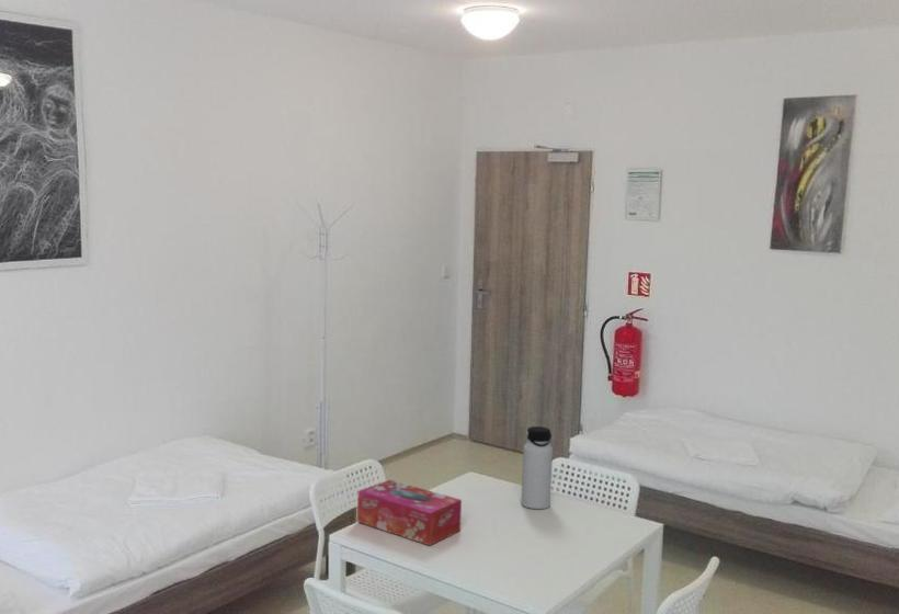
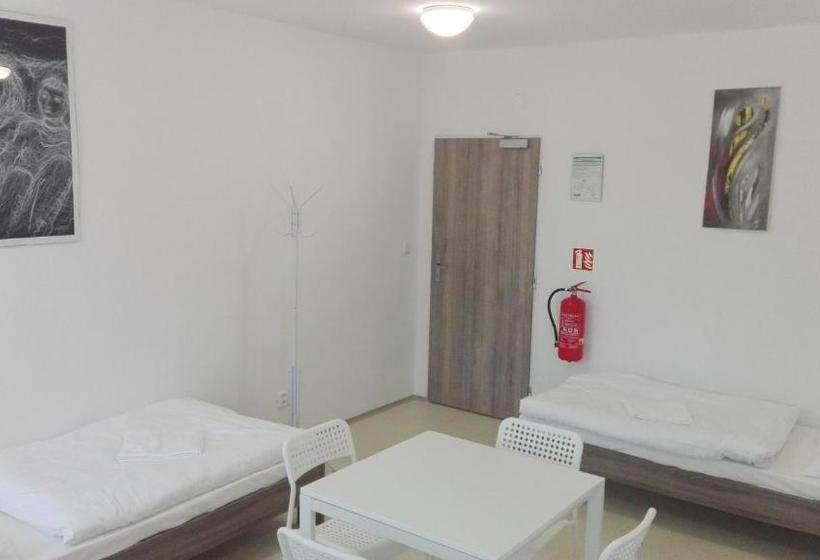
- tissue box [356,479,463,546]
- water bottle [520,425,554,510]
